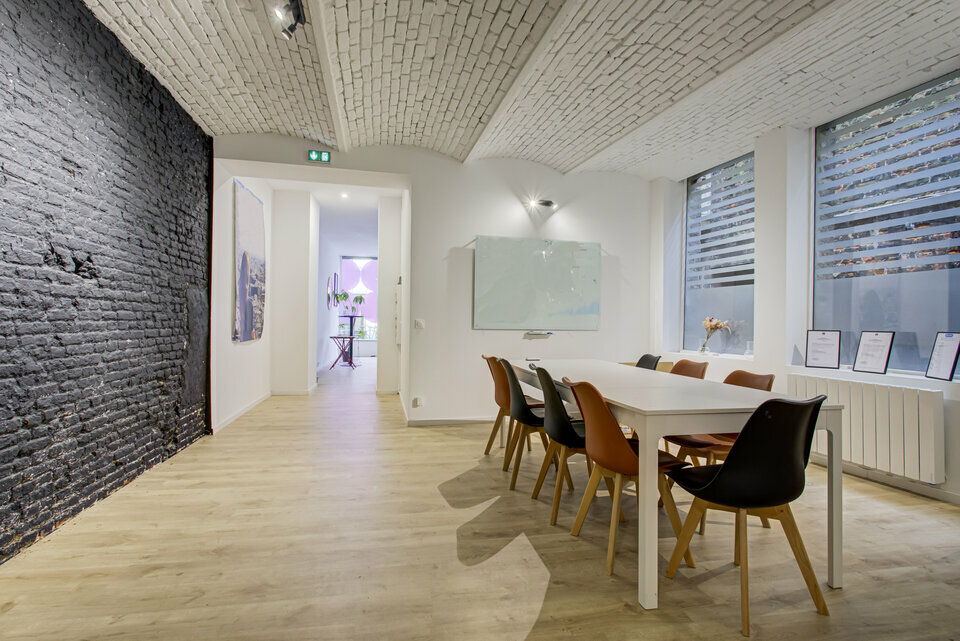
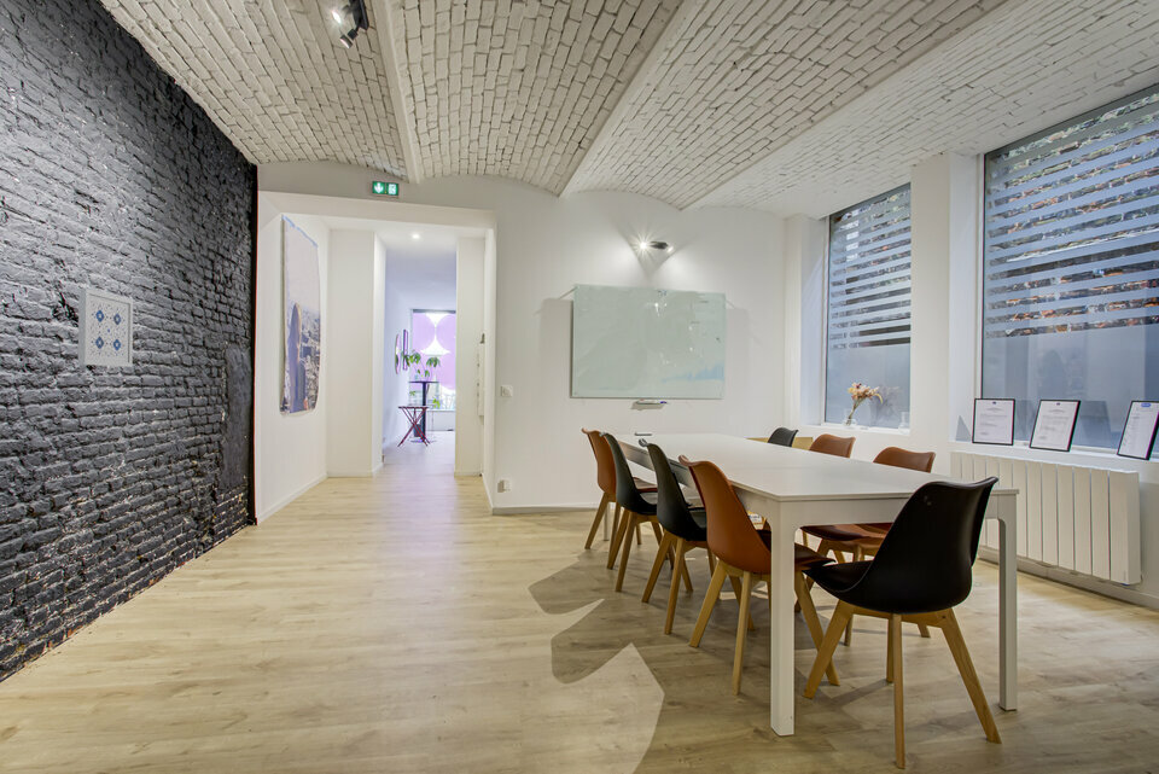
+ wall art [77,287,134,368]
